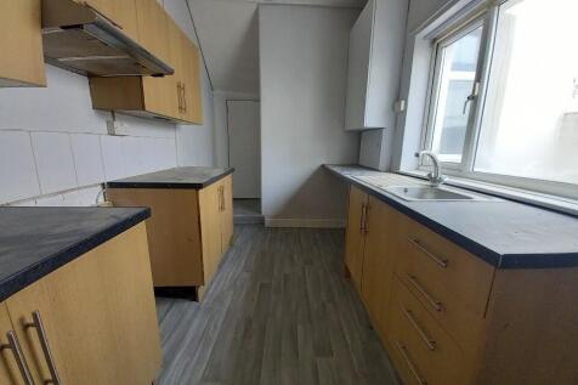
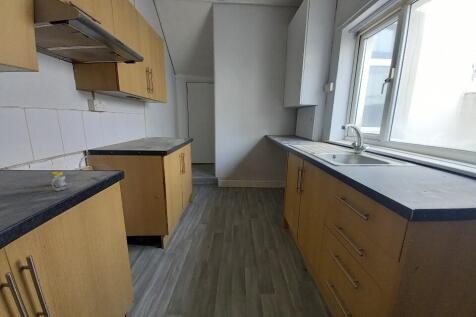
+ mug [50,170,68,191]
